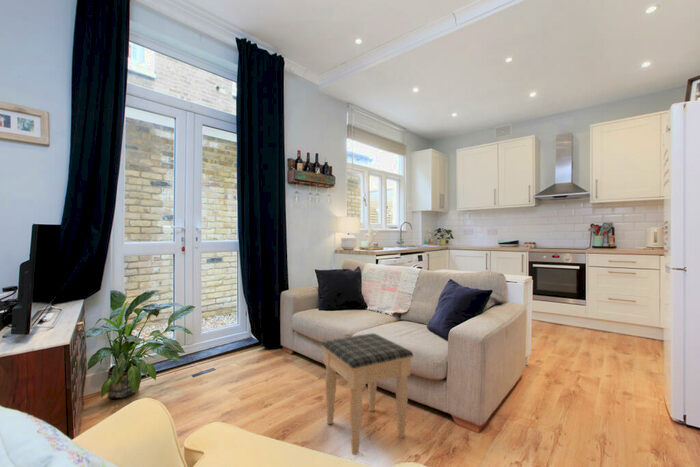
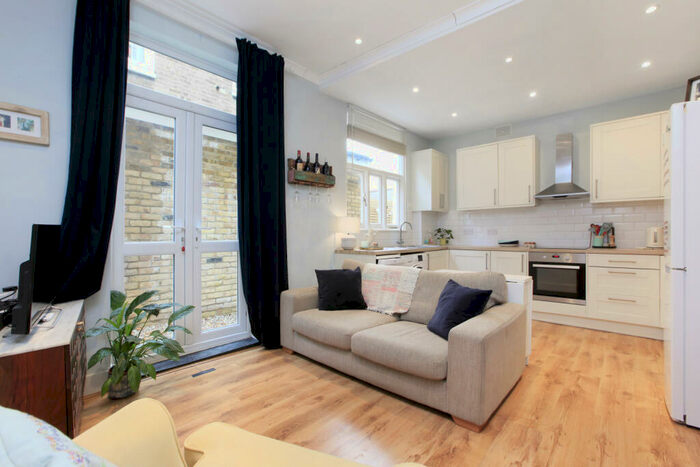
- footstool [321,332,414,456]
